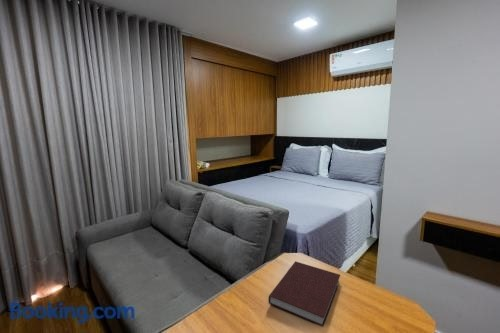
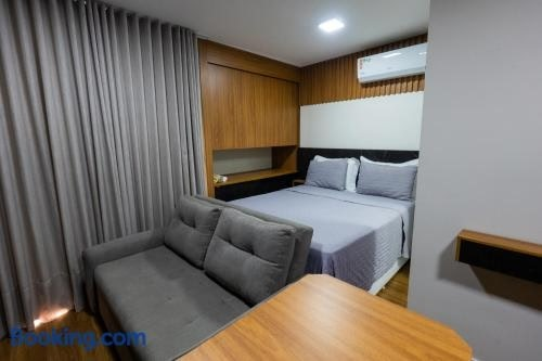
- notebook [267,260,341,327]
